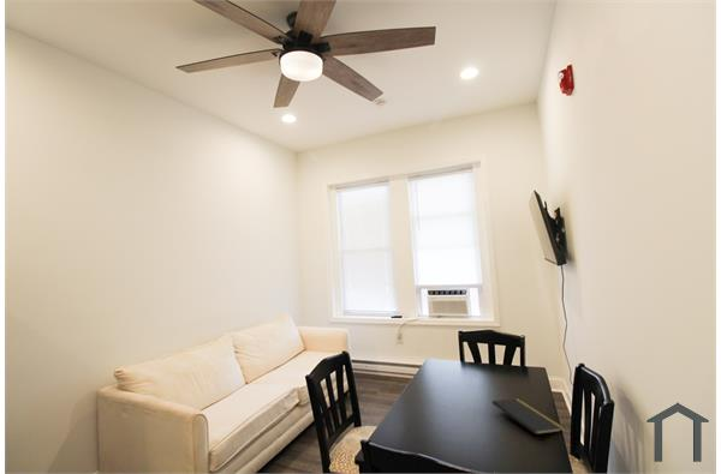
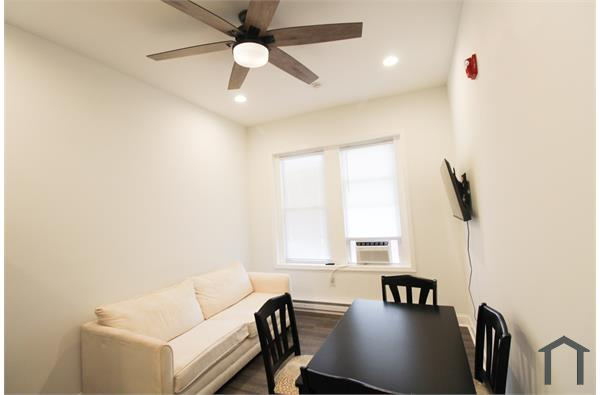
- notepad [491,398,567,442]
